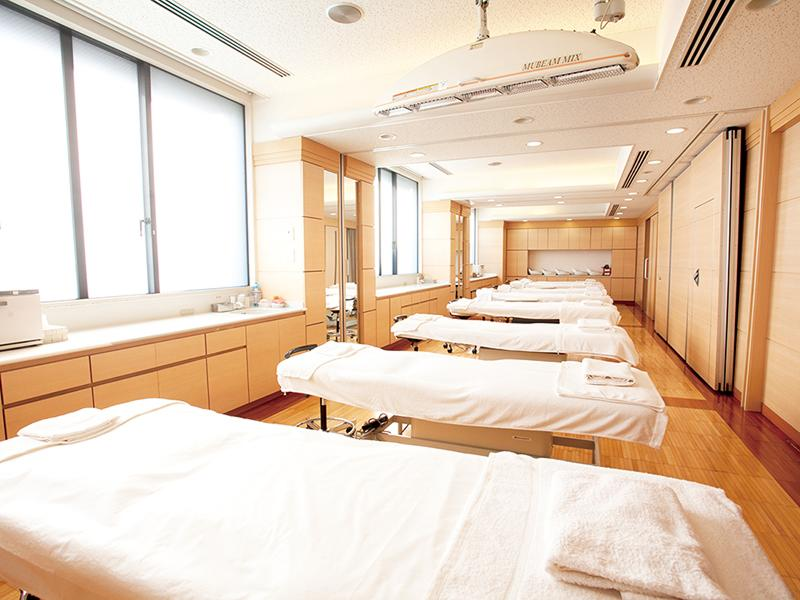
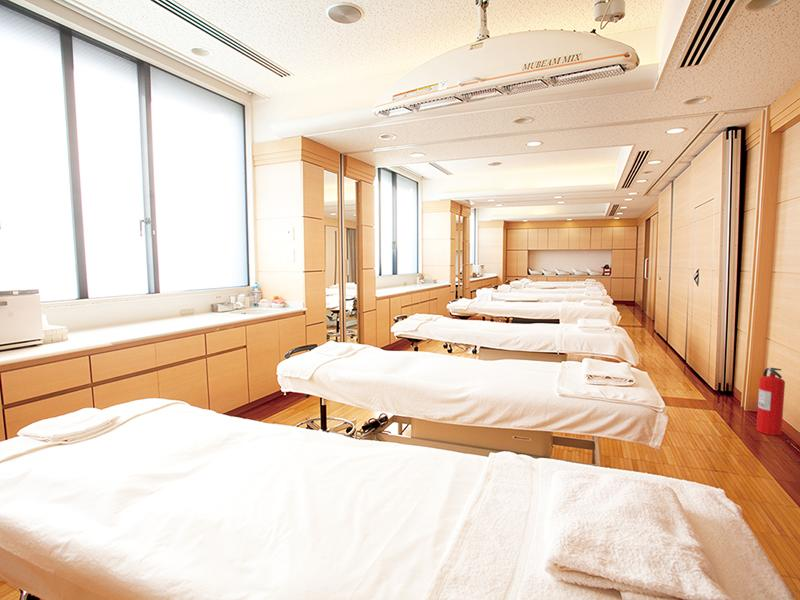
+ fire extinguisher [755,367,786,436]
